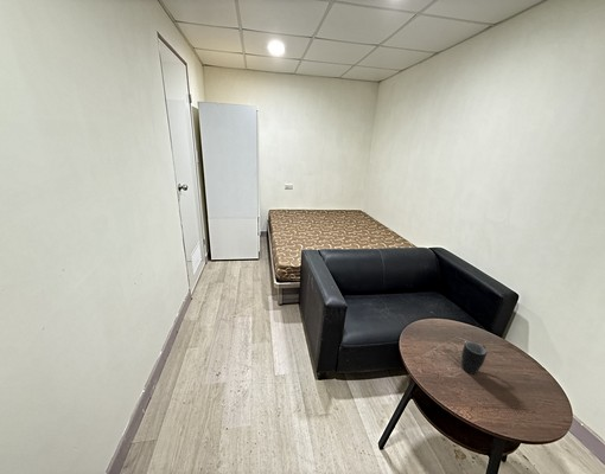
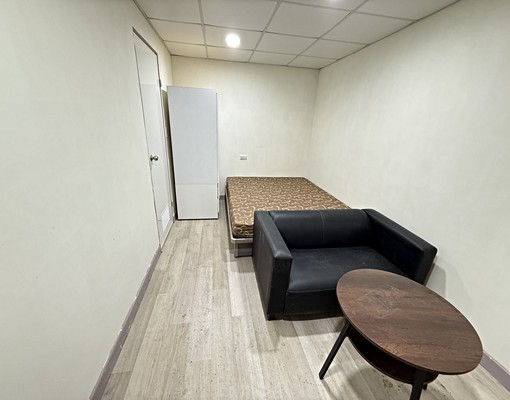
- mug [460,340,488,376]
